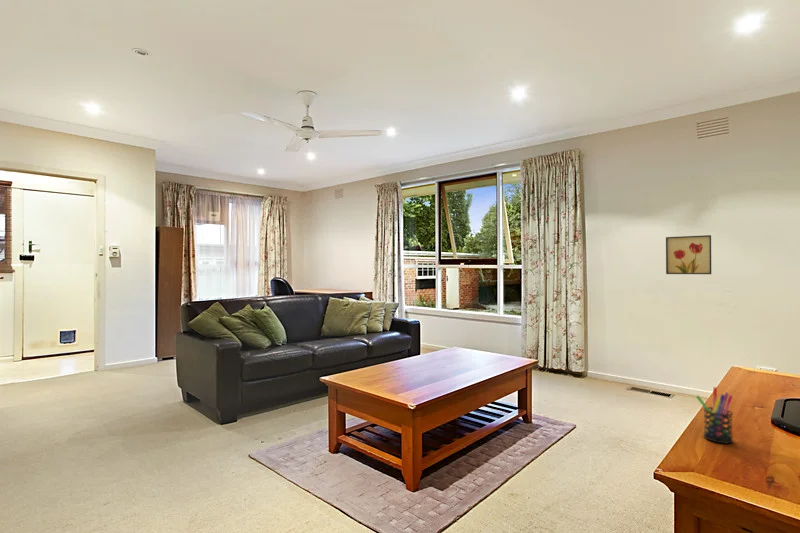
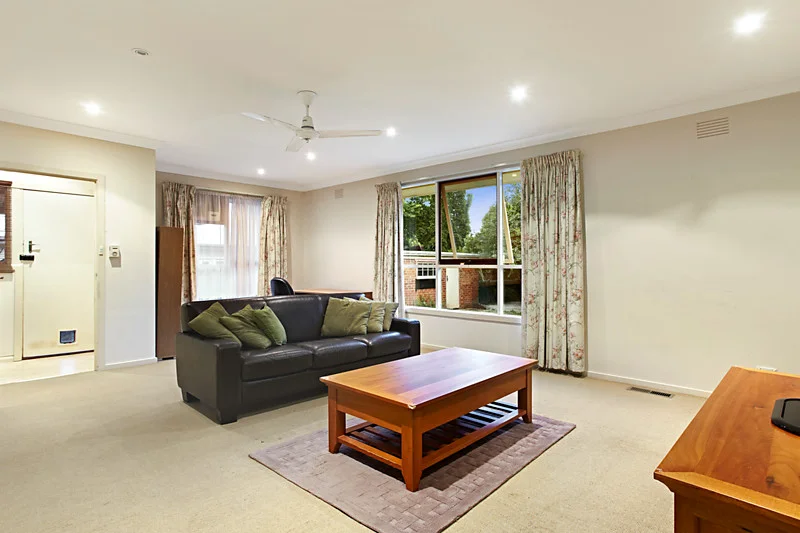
- wall art [665,234,712,275]
- pen holder [695,386,734,445]
